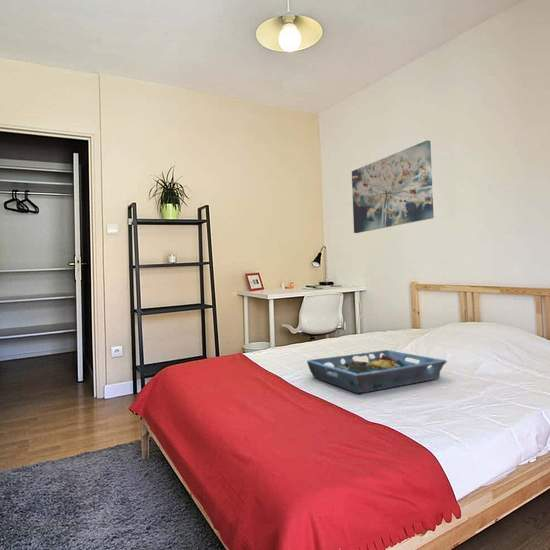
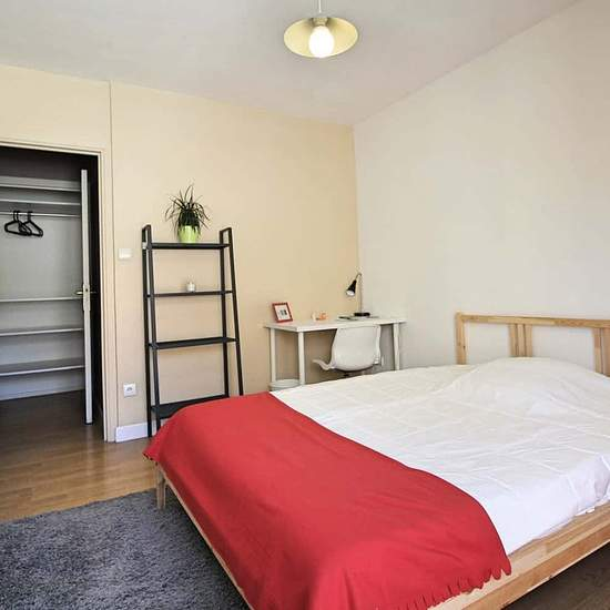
- serving tray [306,349,448,395]
- wall art [351,139,435,234]
